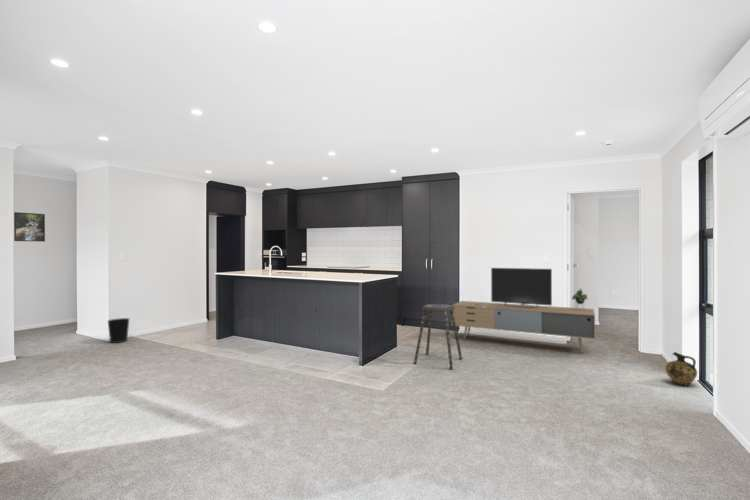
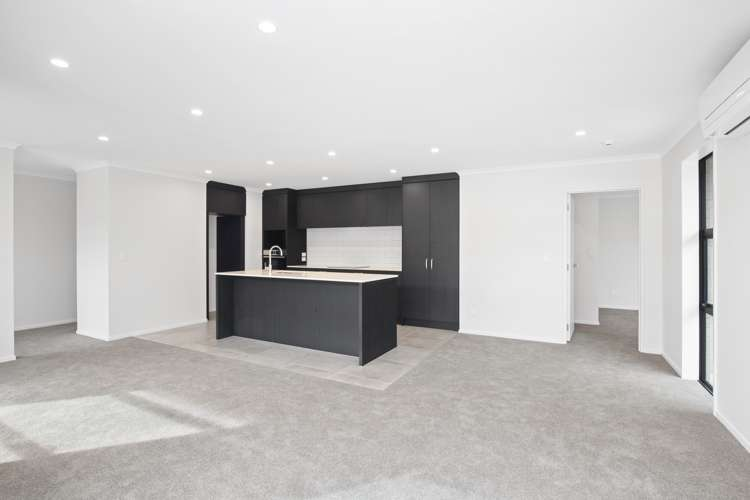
- ceramic jug [665,351,698,386]
- wastebasket [107,317,130,344]
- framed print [13,211,46,243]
- stool [413,303,463,370]
- media console [451,267,596,353]
